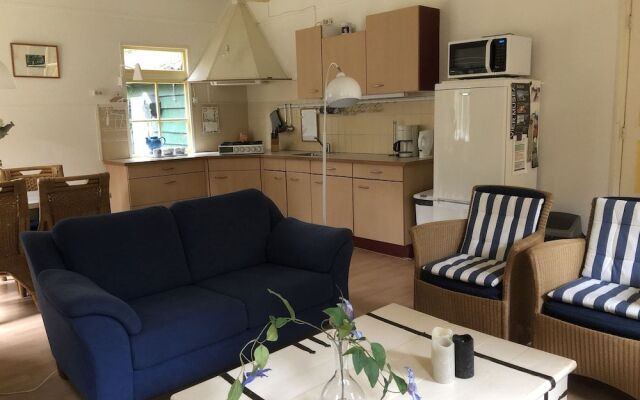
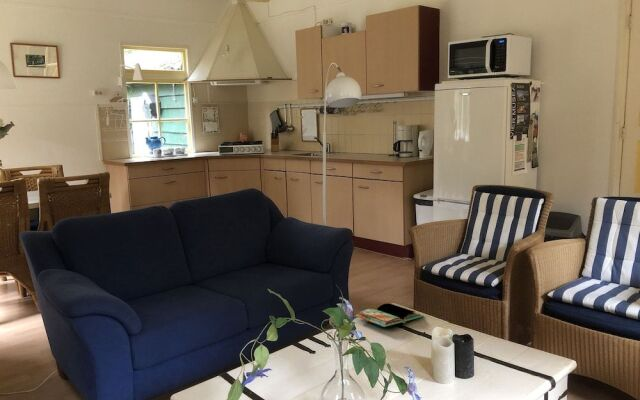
+ book [354,302,424,328]
